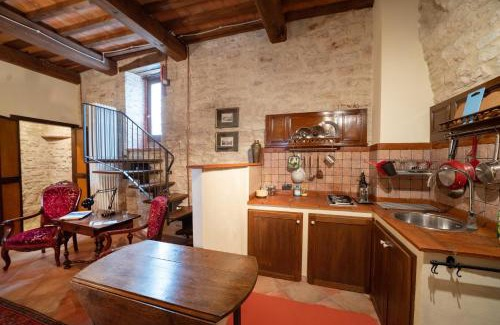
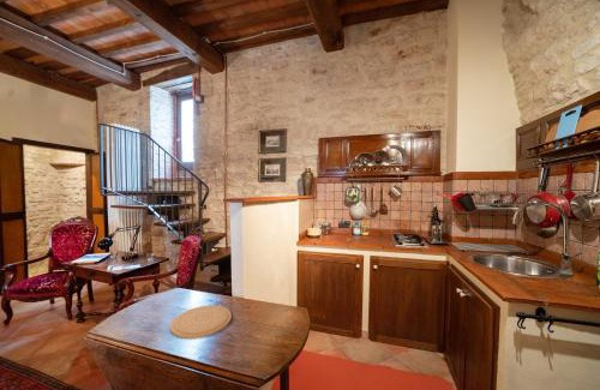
+ plate [169,305,233,340]
